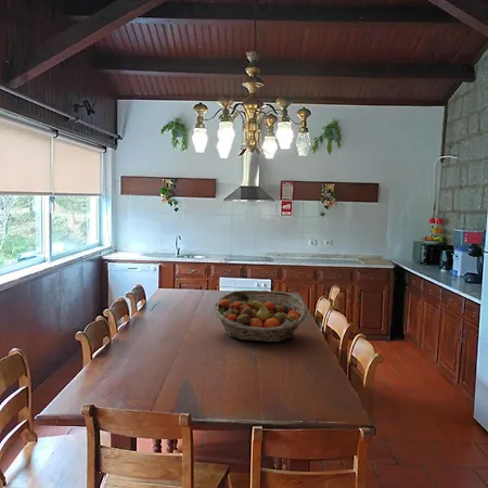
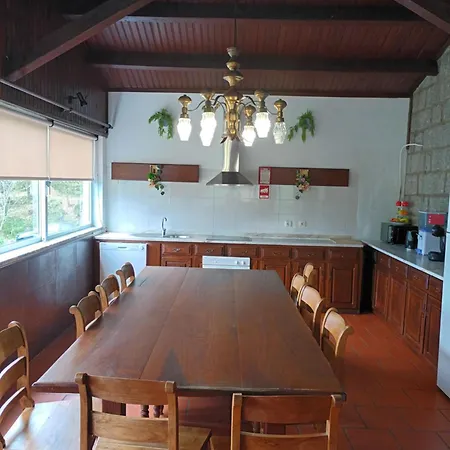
- fruit basket [213,290,308,343]
